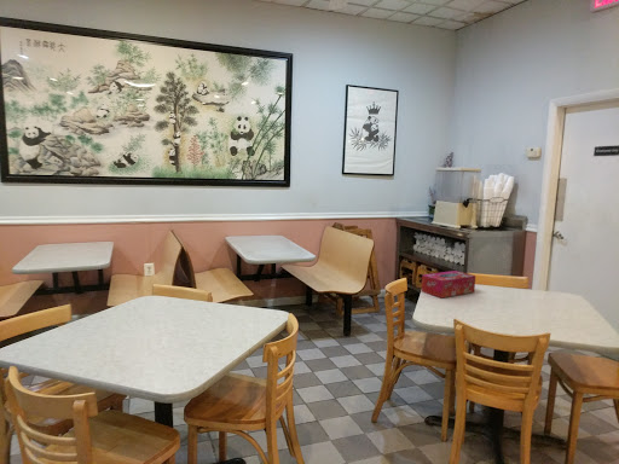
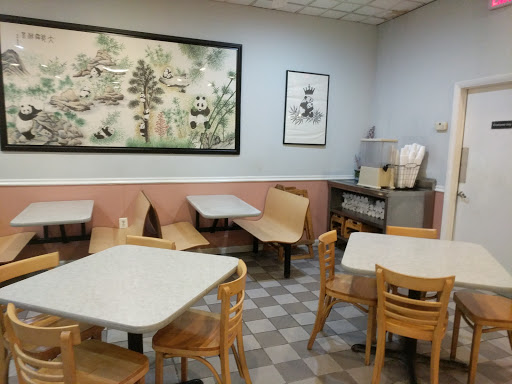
- tissue box [420,269,476,298]
